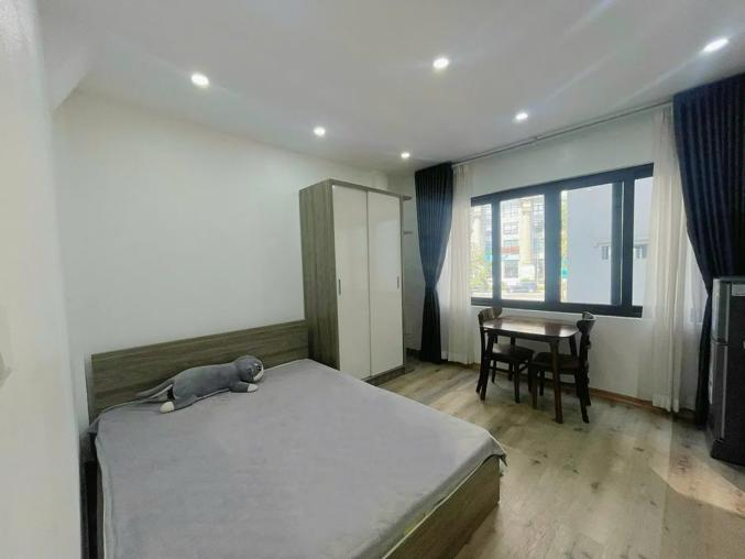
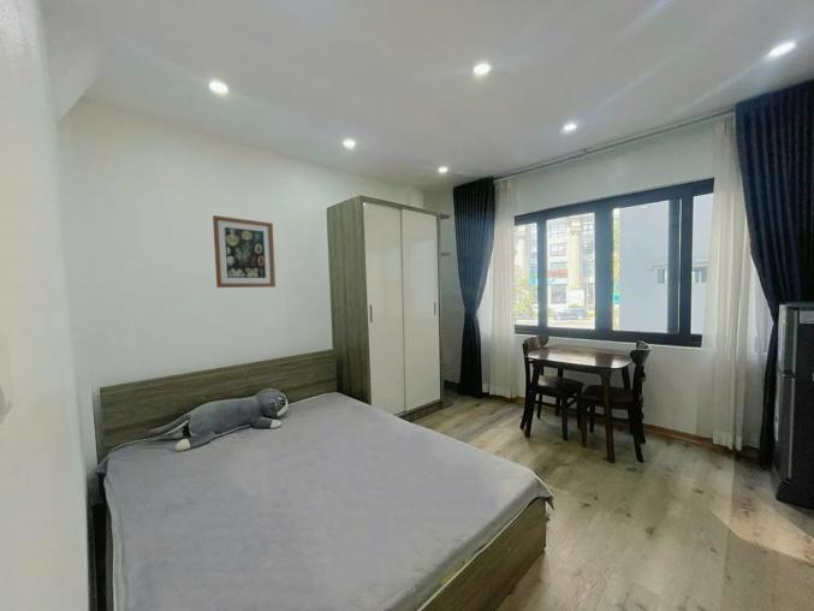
+ wall art [212,214,277,289]
